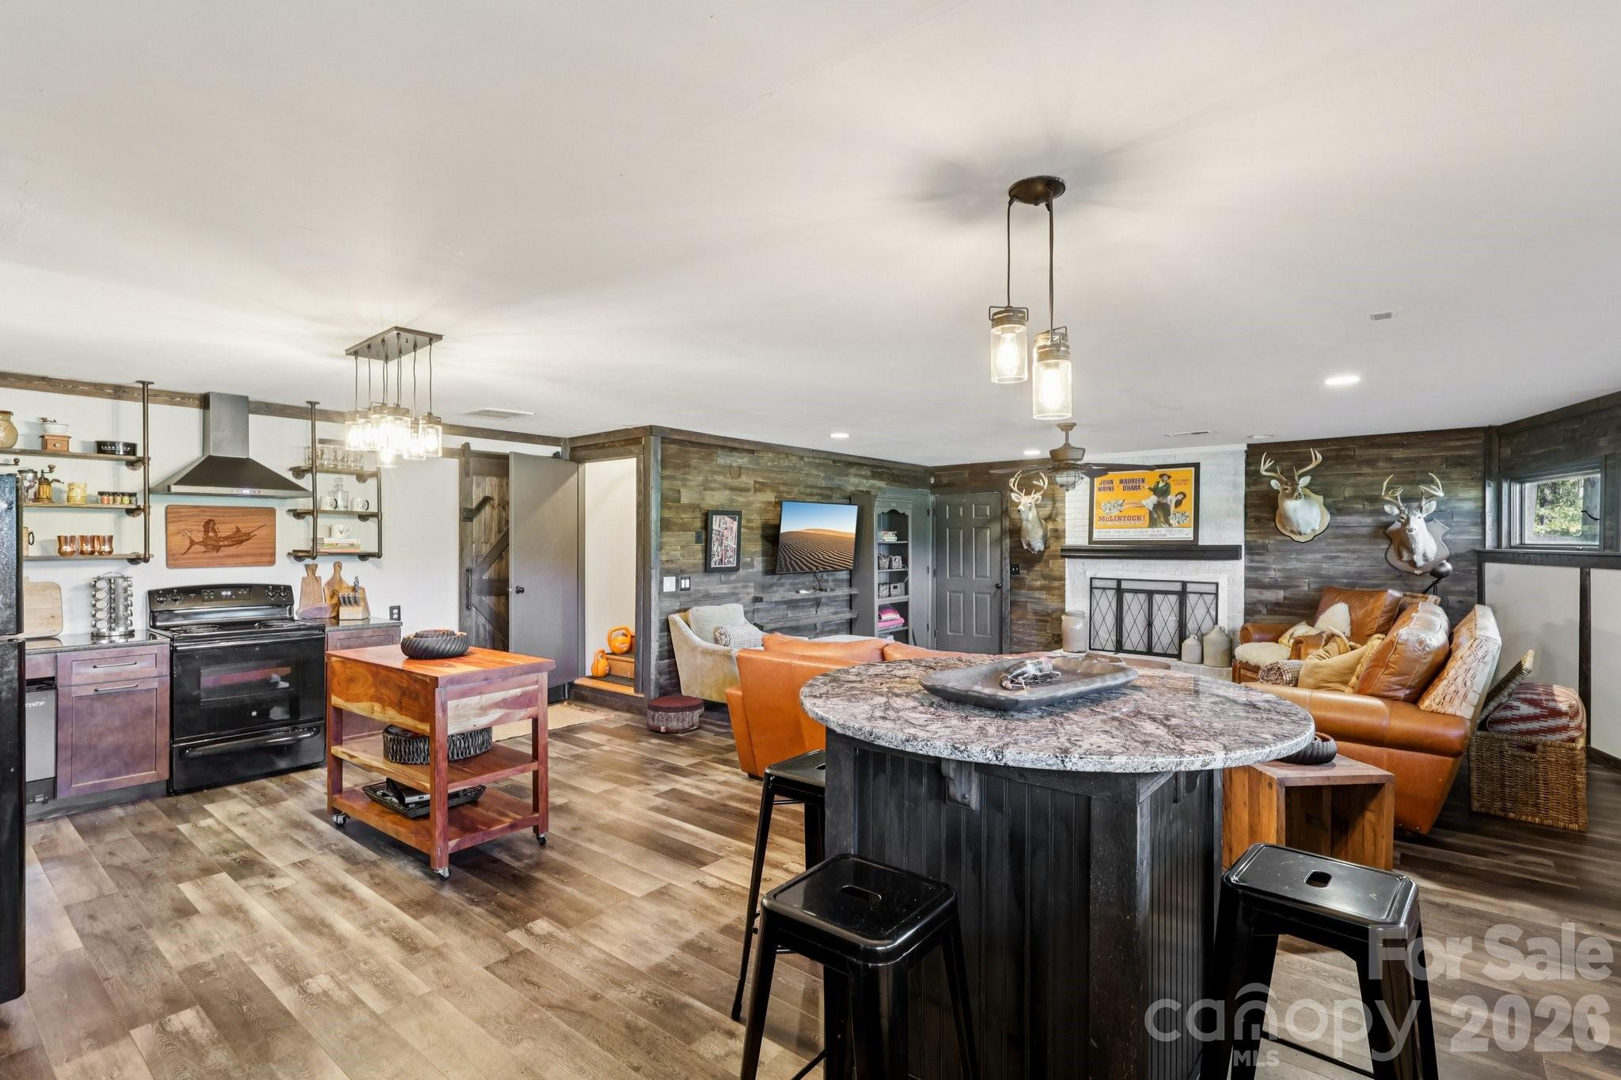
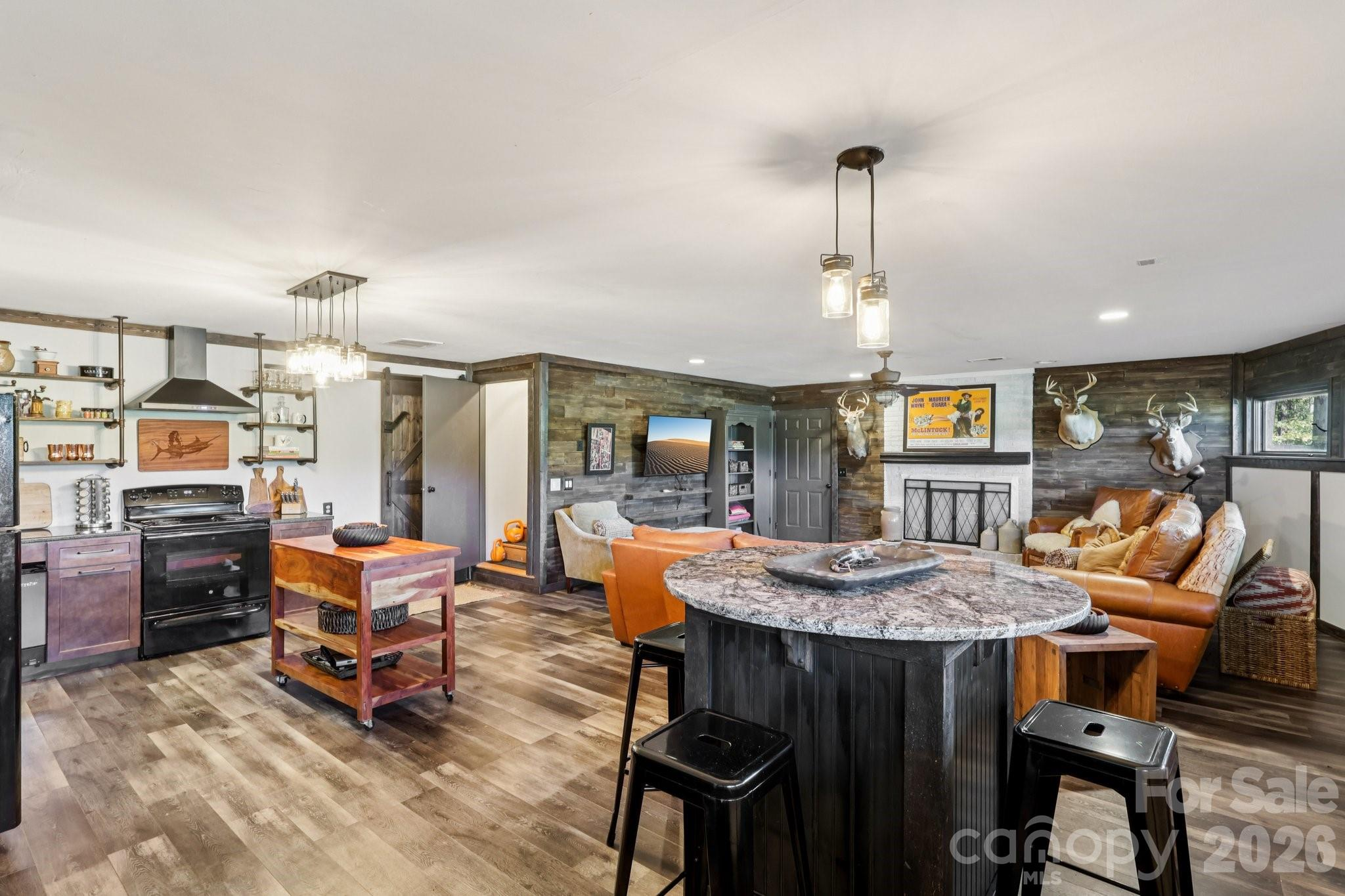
- pouf [646,694,705,735]
